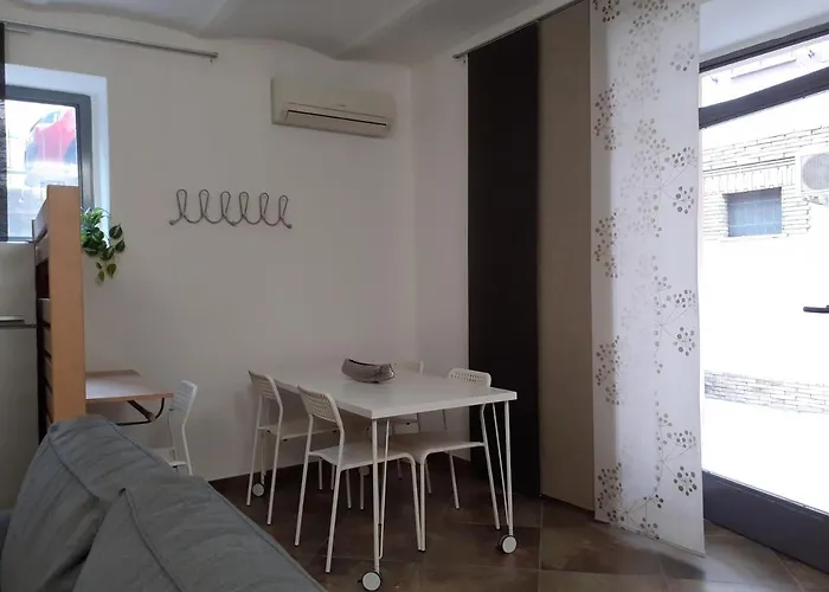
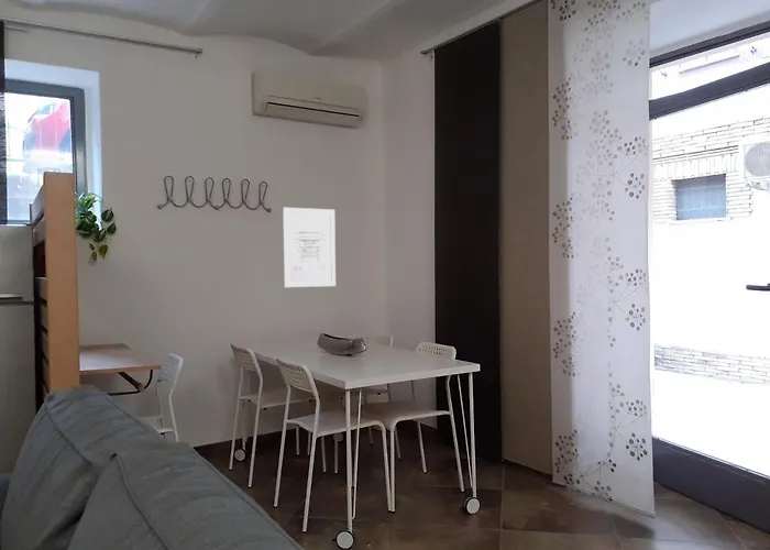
+ wall art [282,207,337,288]
